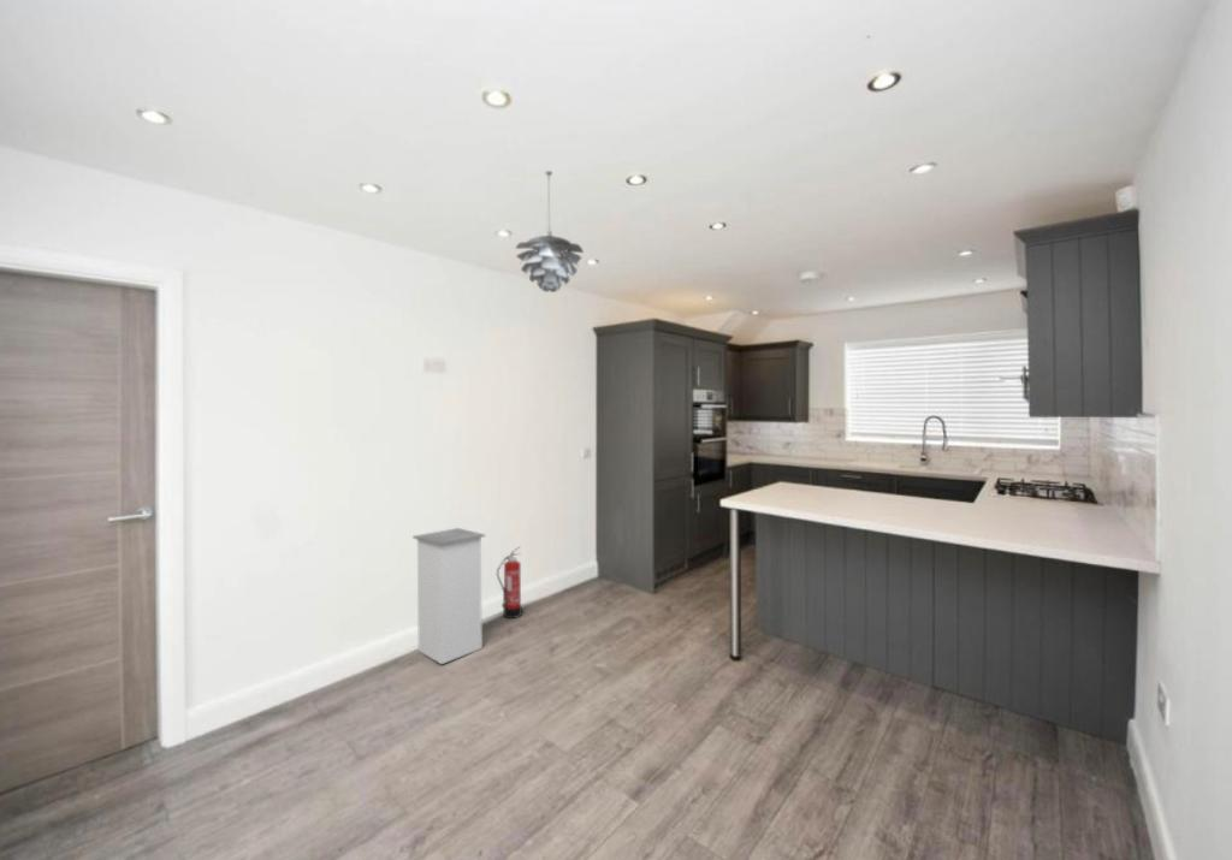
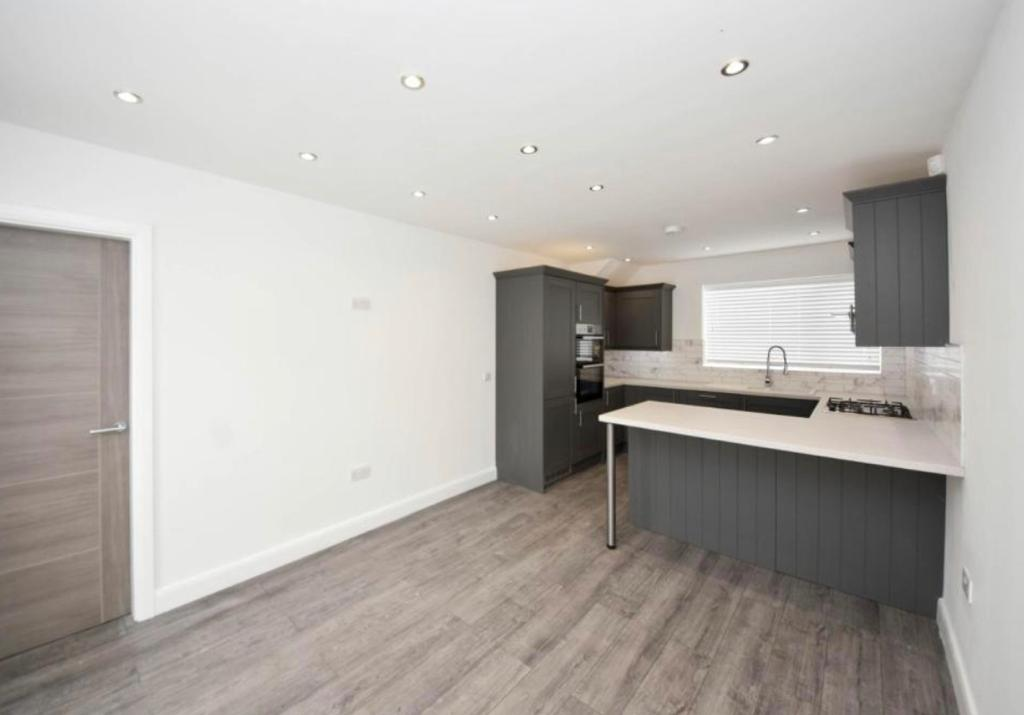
- pendant light [515,170,585,293]
- fire extinguisher [496,545,523,619]
- trash can [411,527,486,665]
